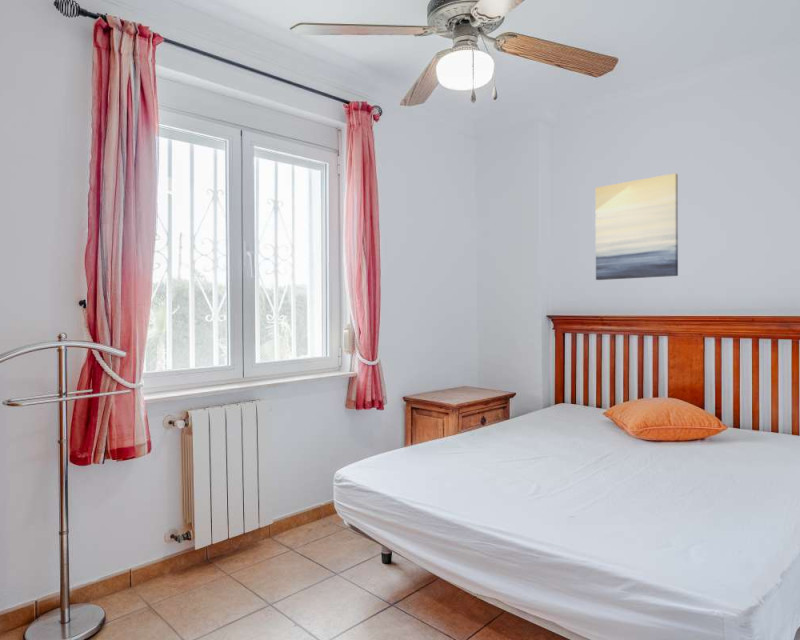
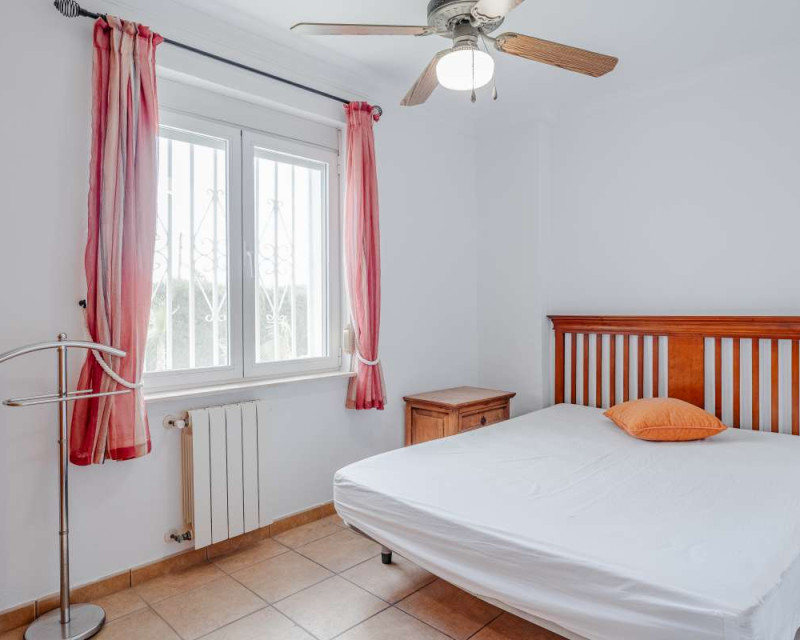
- wall art [594,172,679,281]
